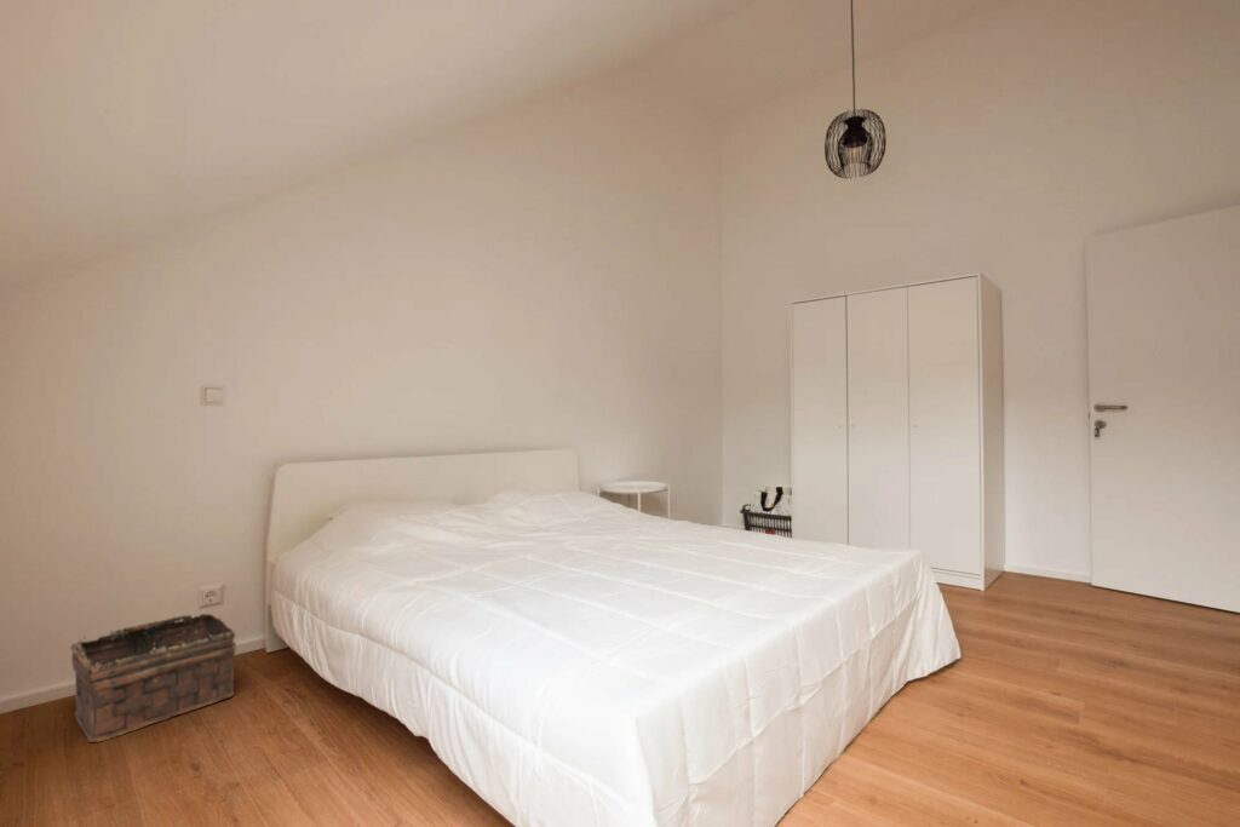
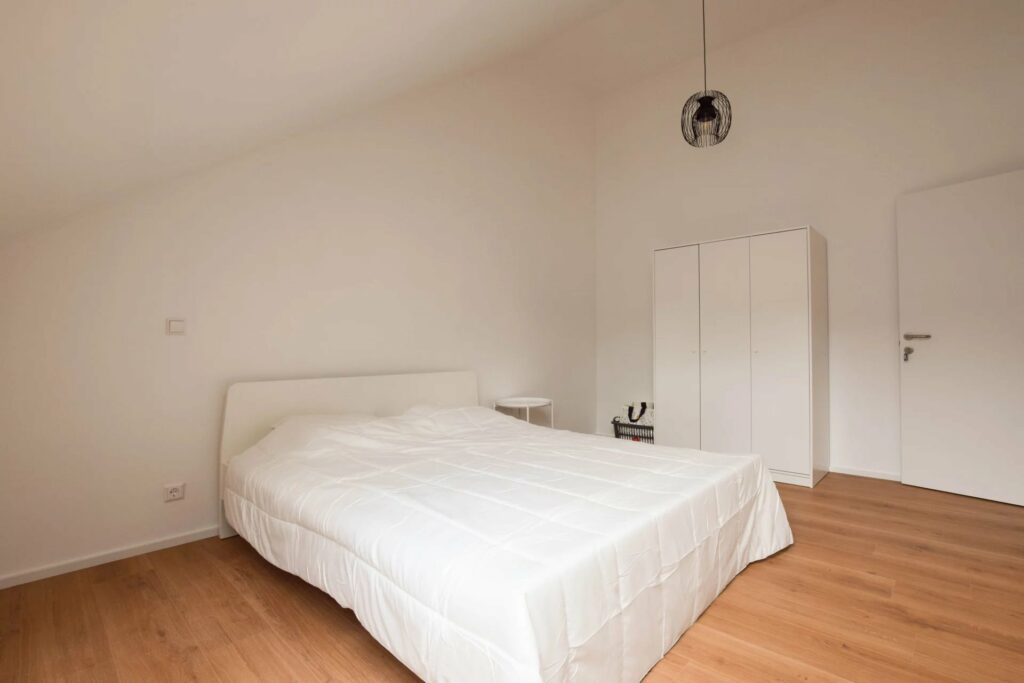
- basket [69,613,237,743]
